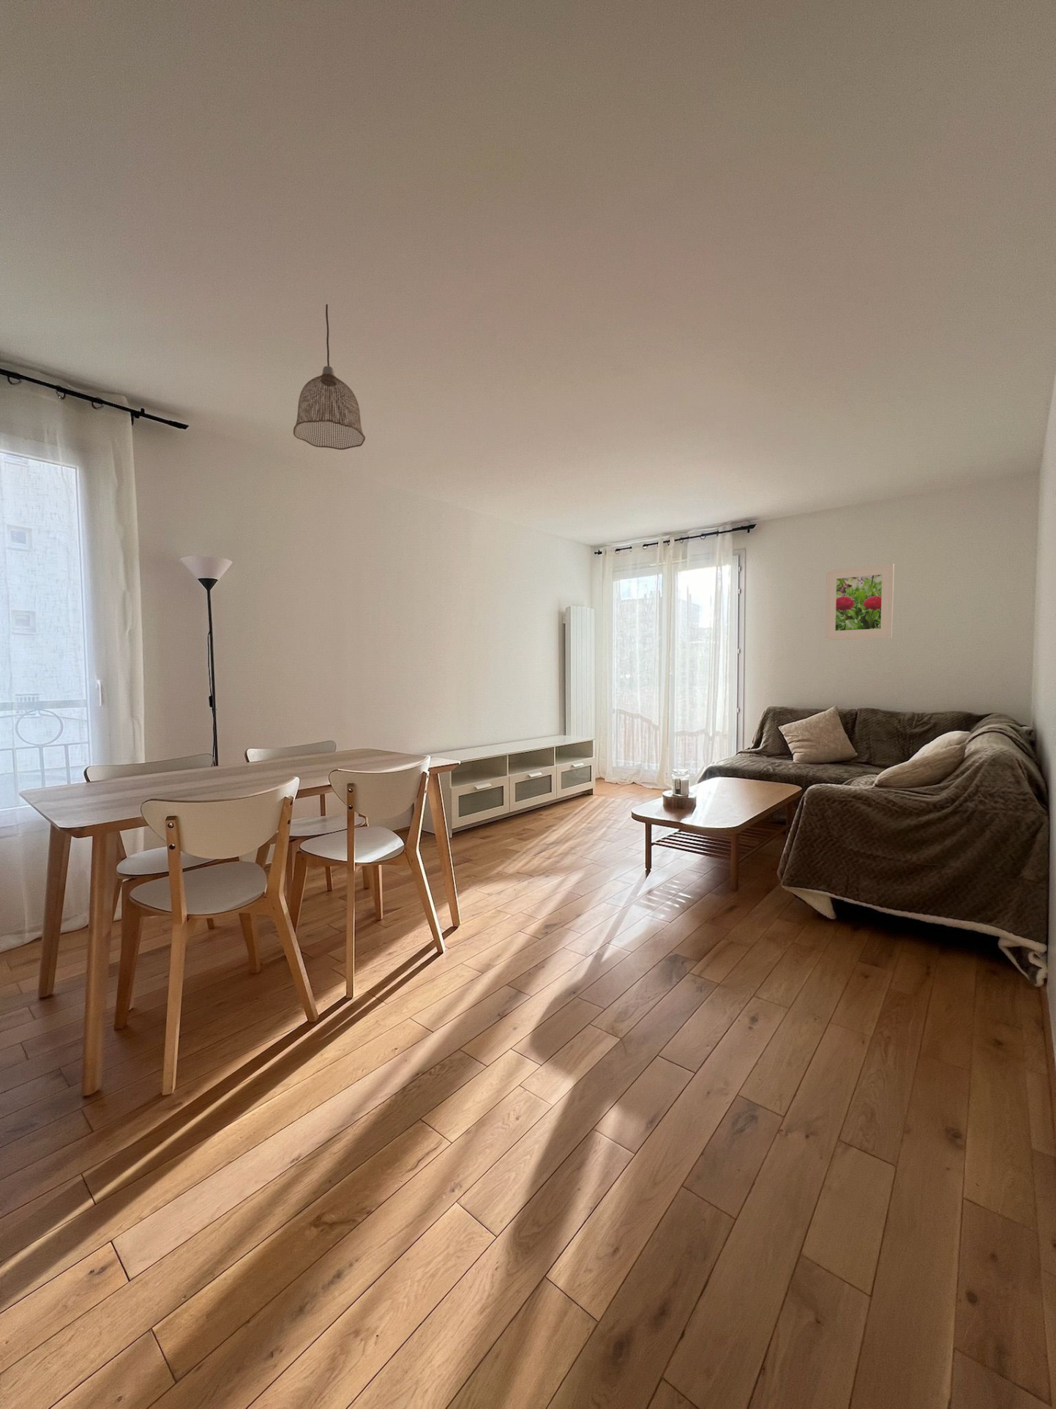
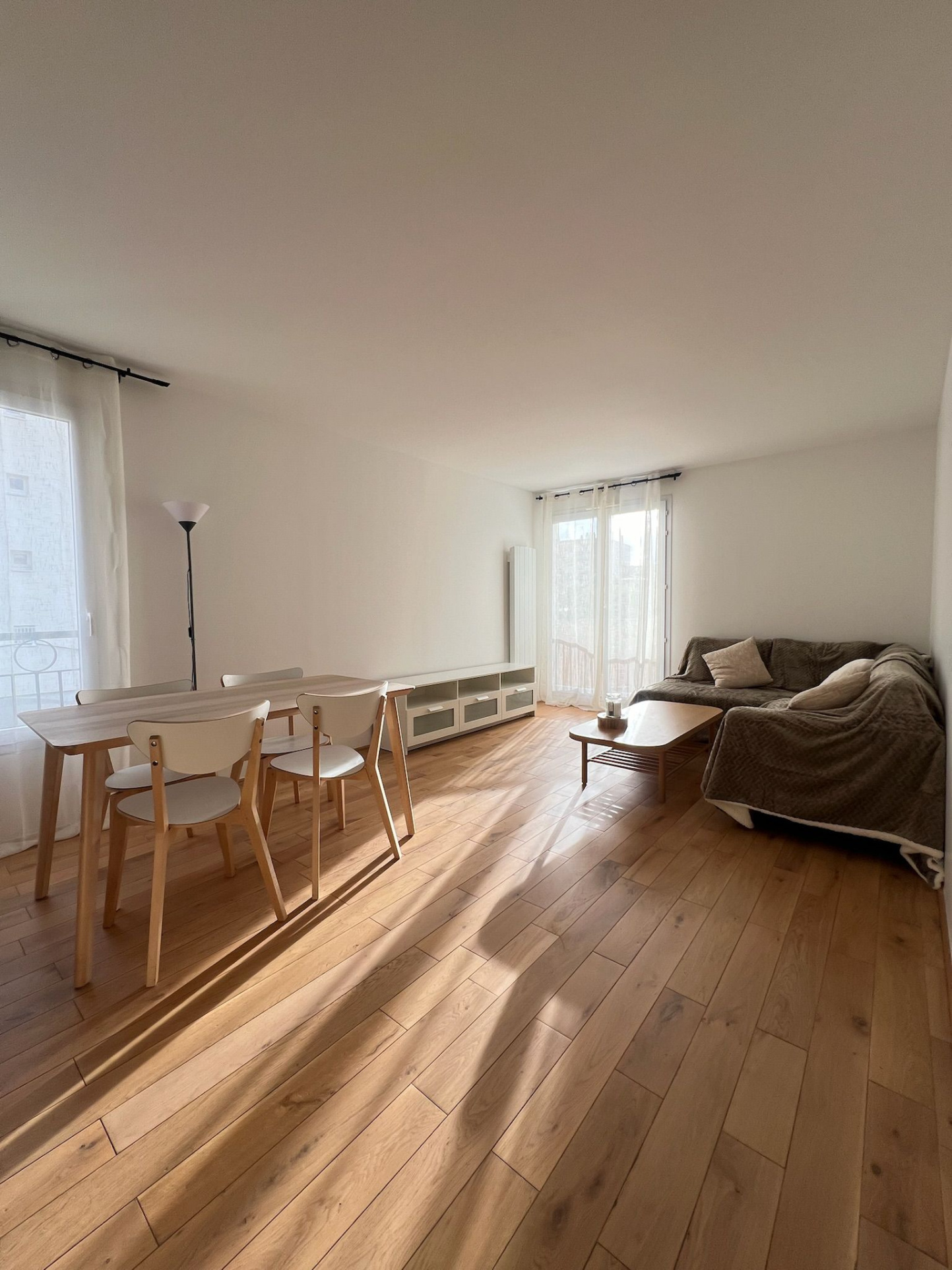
- pendant lamp [293,303,366,450]
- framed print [824,562,895,641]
